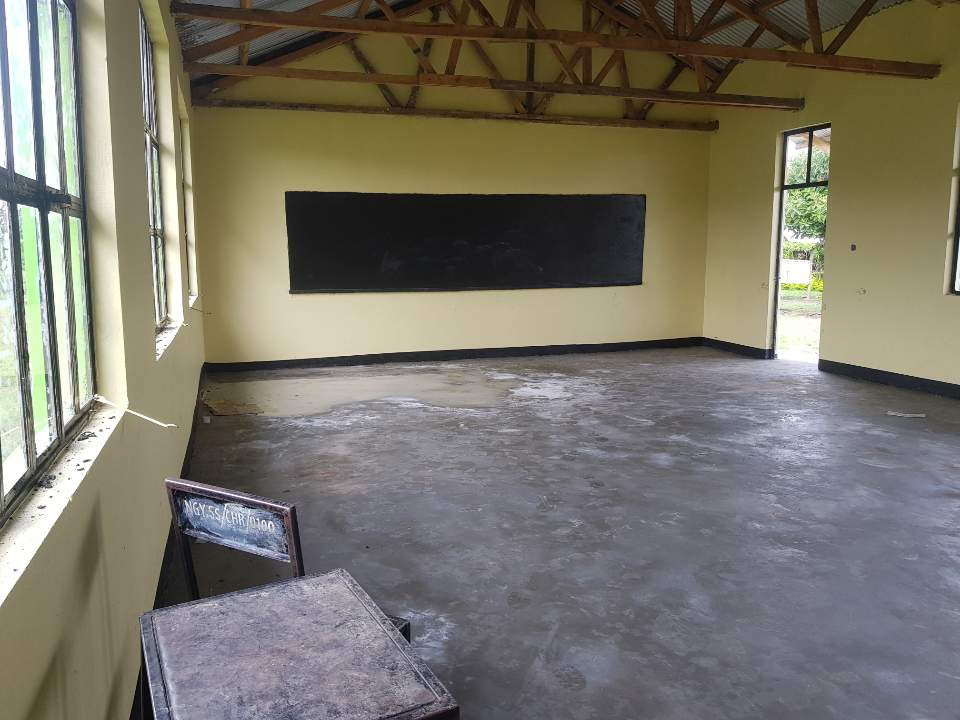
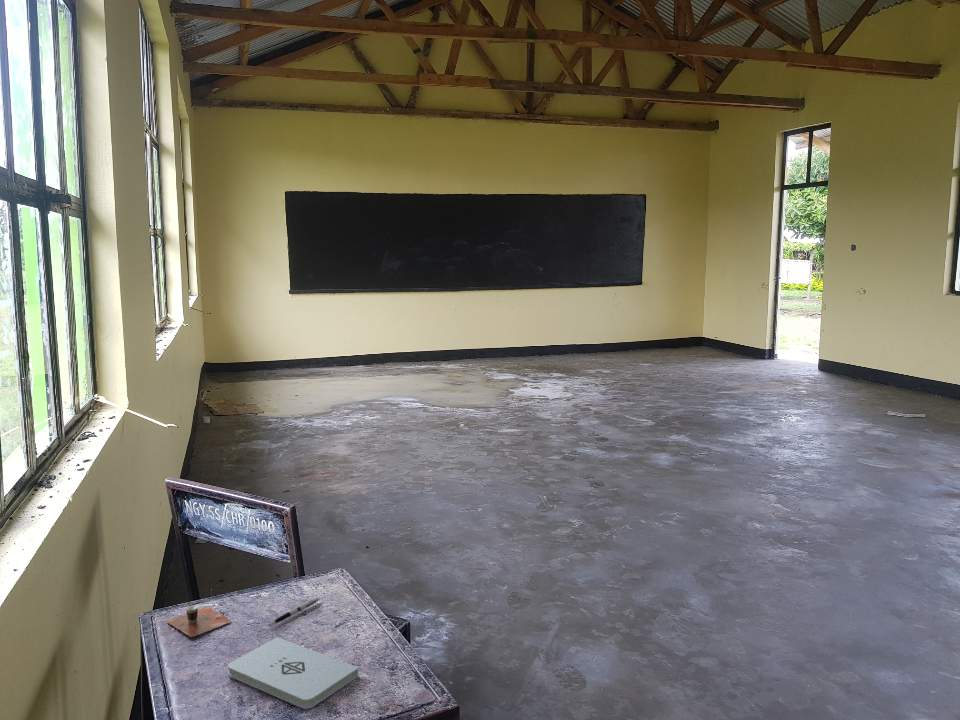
+ pen [267,597,321,627]
+ notepad [227,636,359,710]
+ cup [165,604,232,638]
